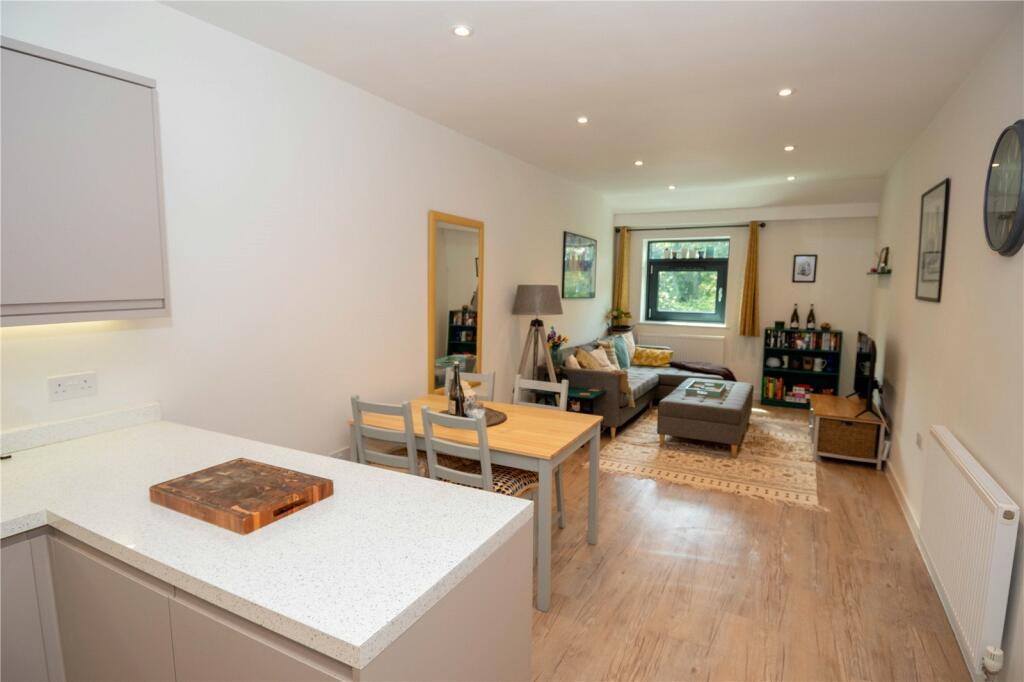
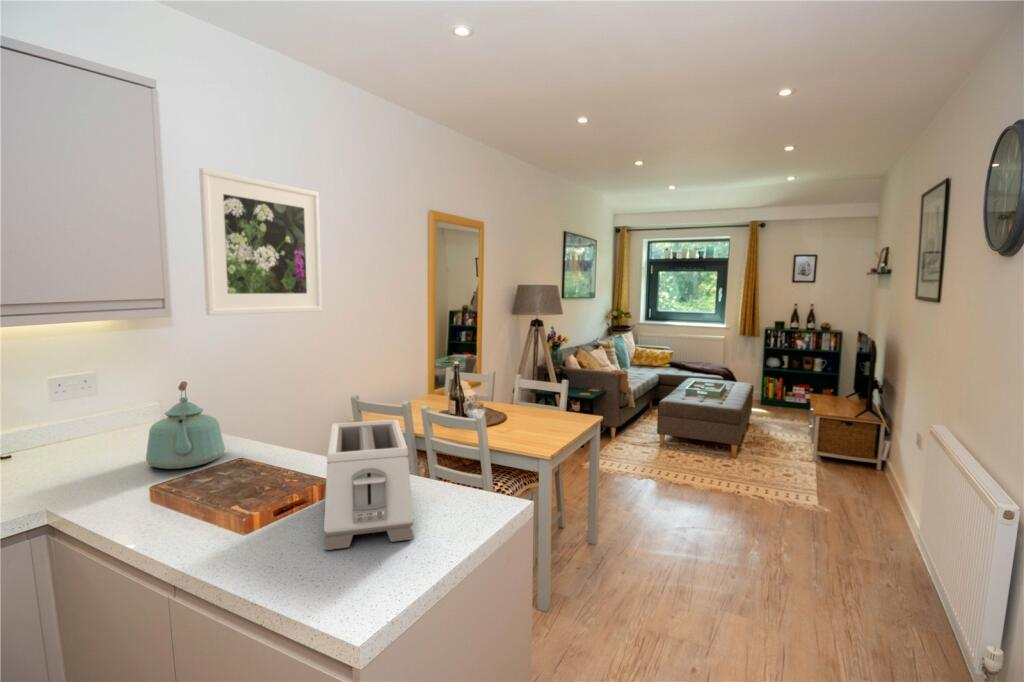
+ toaster [323,419,416,551]
+ kettle [145,380,226,470]
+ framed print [198,167,323,316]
